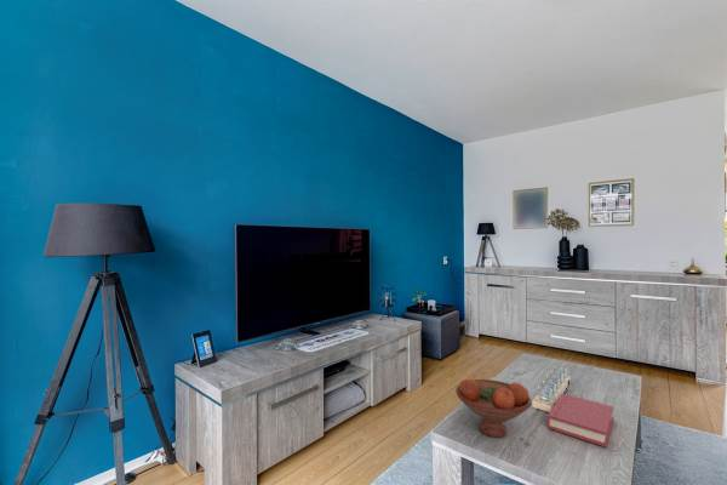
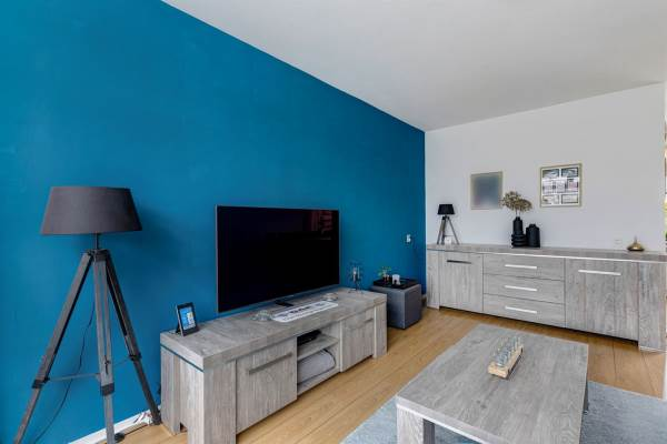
- fruit bowl [454,378,533,439]
- hardback book [545,393,614,447]
